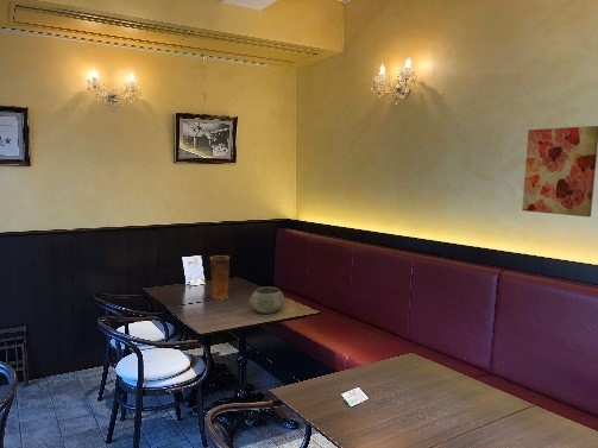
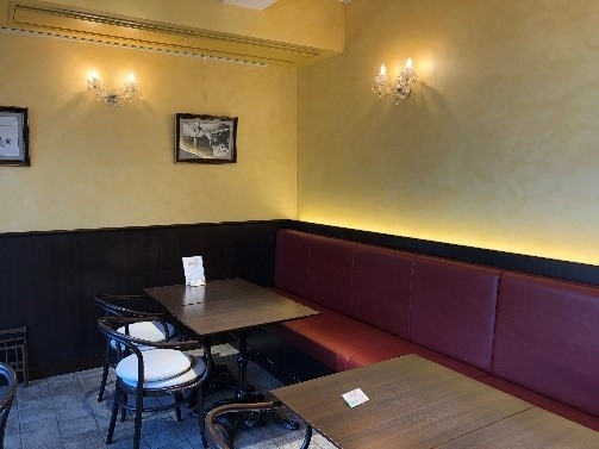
- vase [208,254,231,301]
- bowl [247,285,287,315]
- wall art [521,125,598,217]
